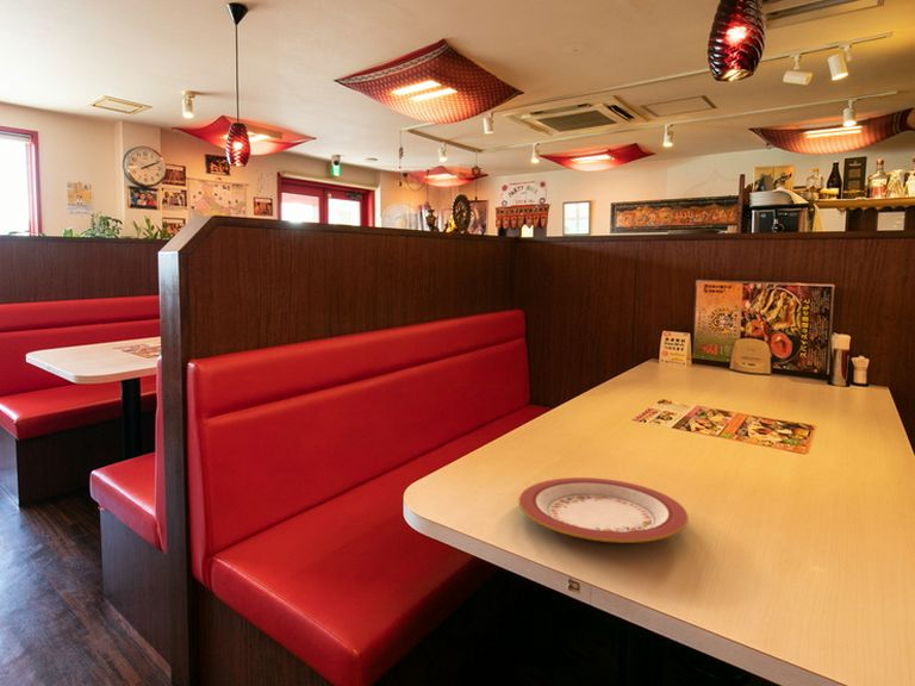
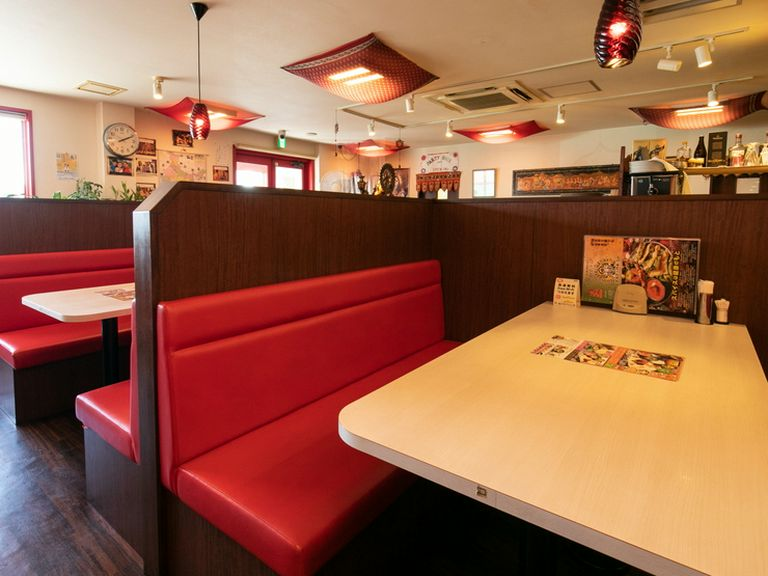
- plate [517,476,690,544]
